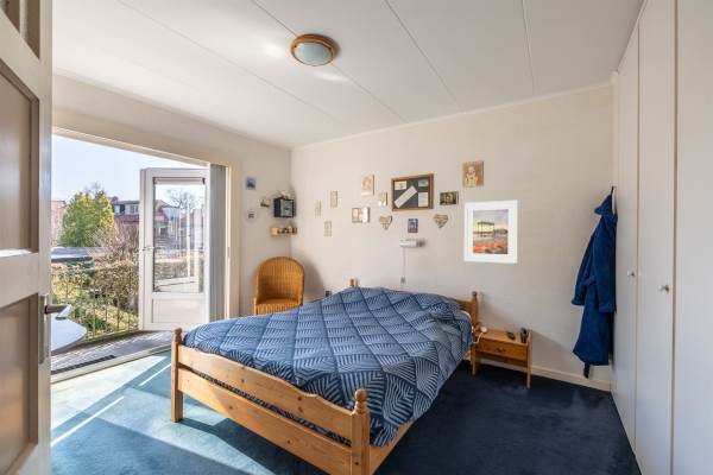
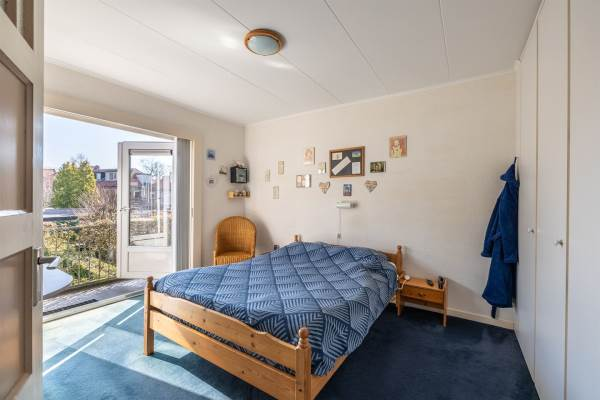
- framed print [463,200,519,265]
